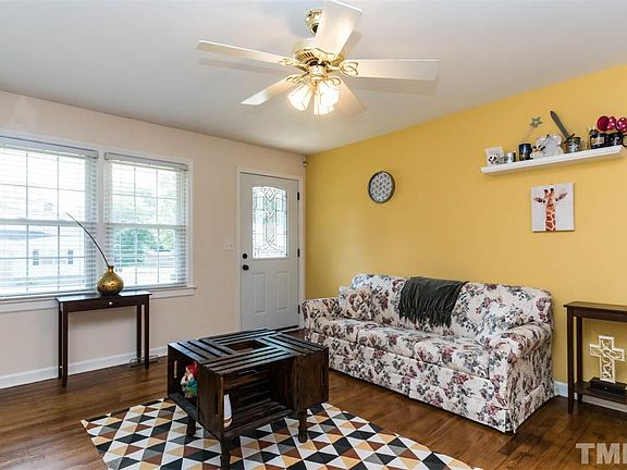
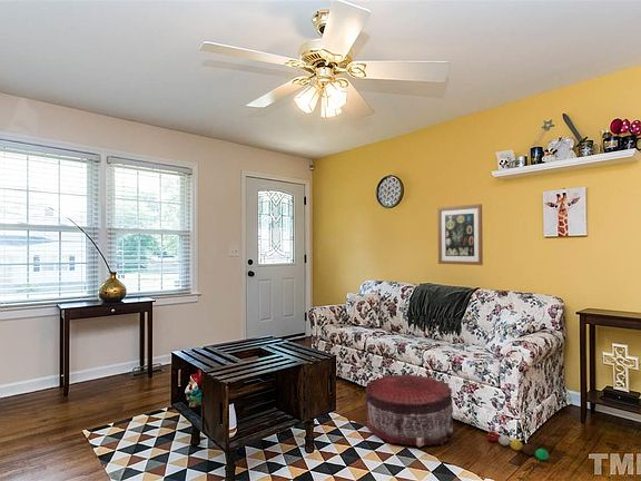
+ pouf [364,373,454,448]
+ wall art [436,203,484,266]
+ caterpillar [486,430,550,461]
